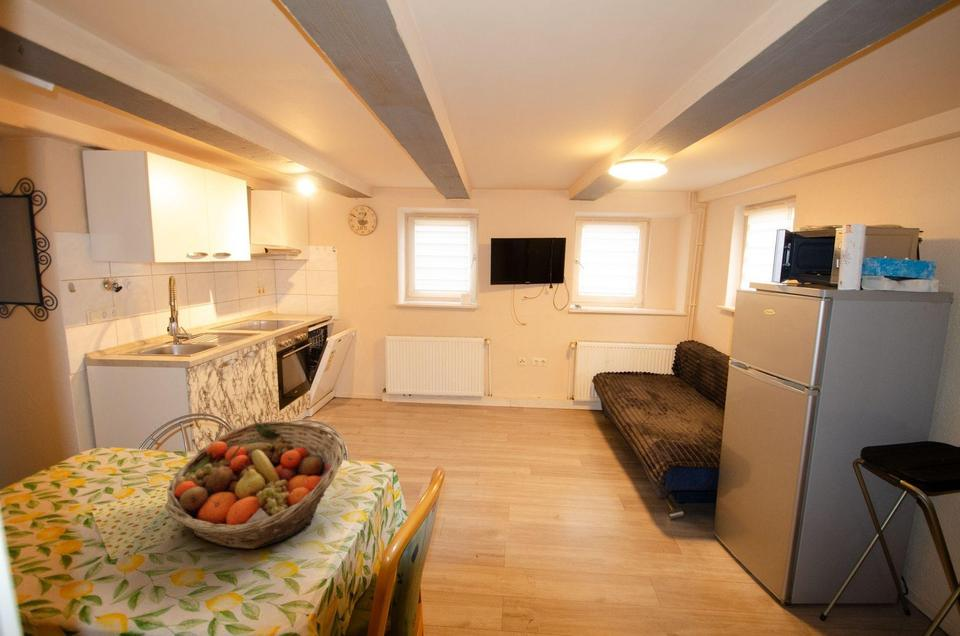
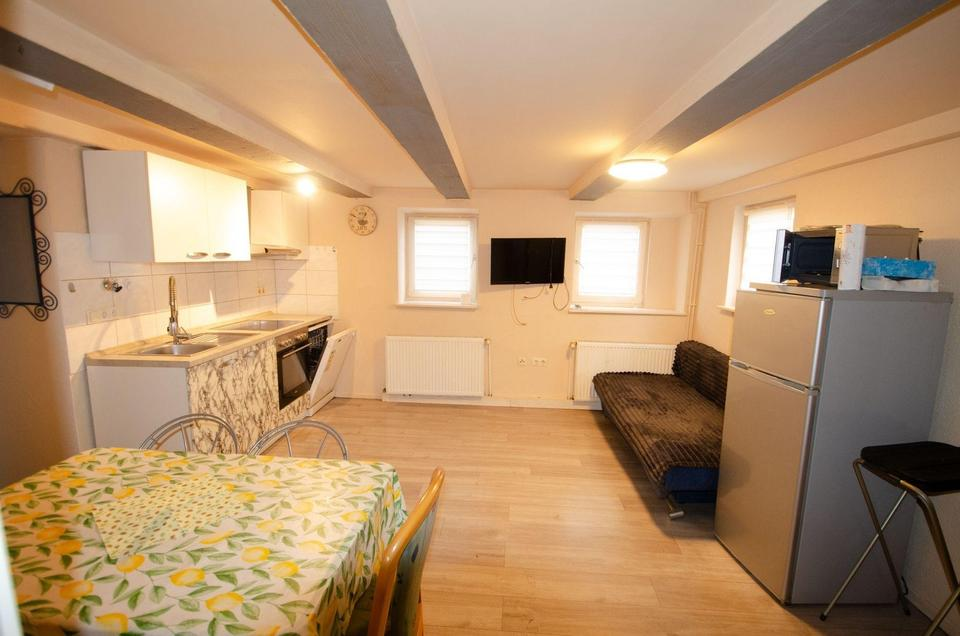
- fruit basket [164,420,345,550]
